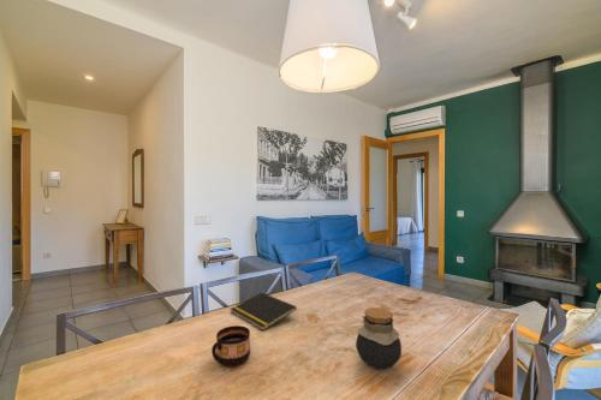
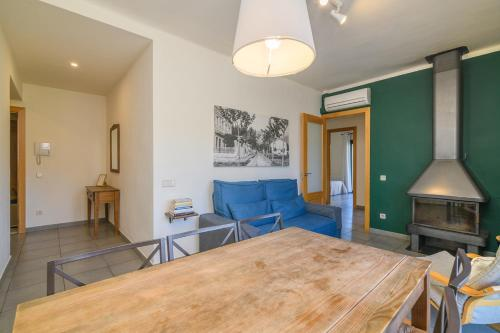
- jar [355,306,403,370]
- notepad [230,292,298,332]
- cup [210,324,251,368]
